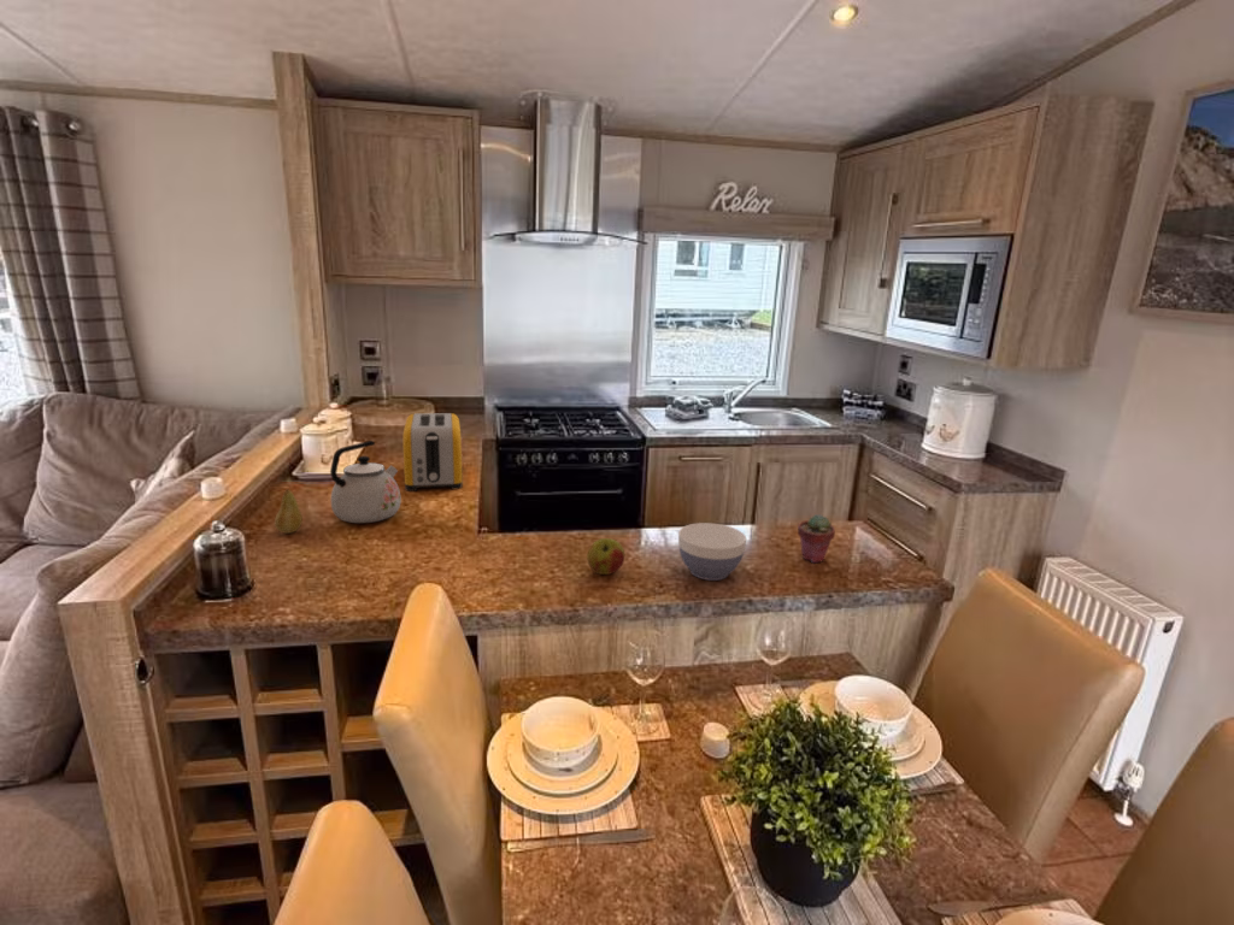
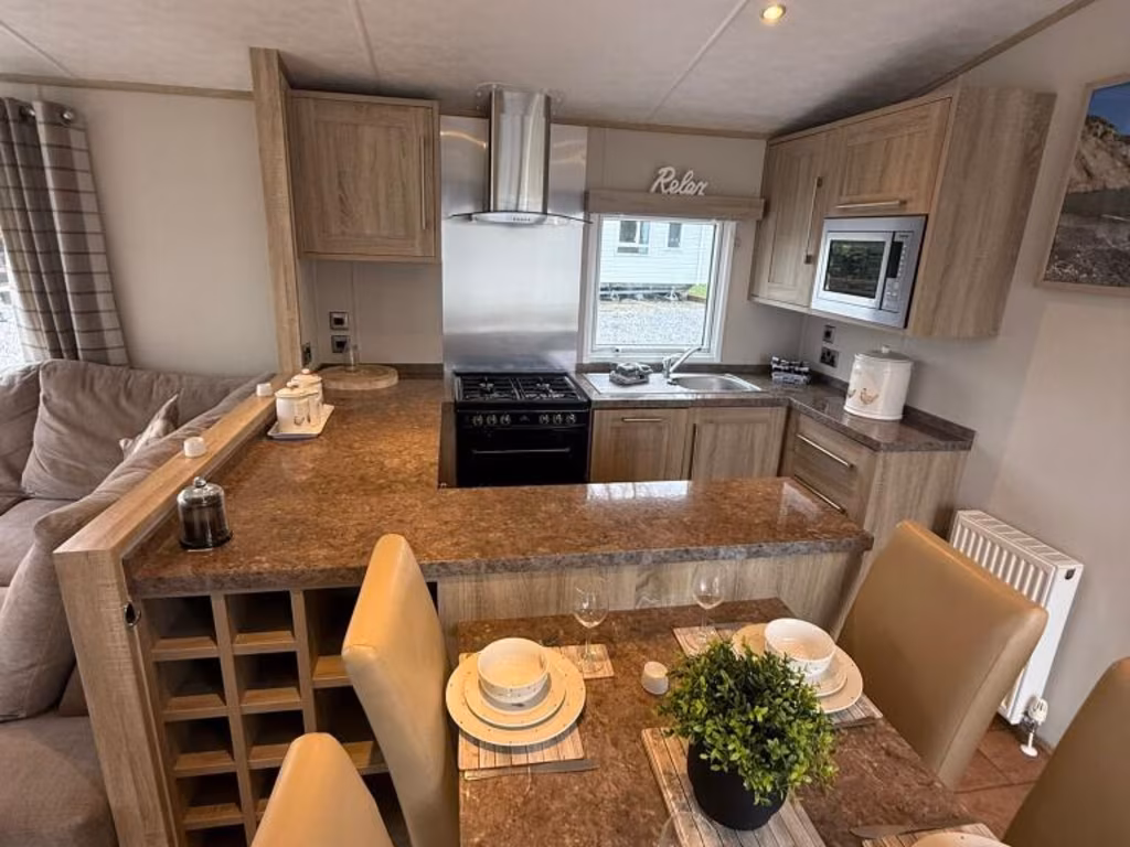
- bowl [677,522,747,582]
- potted succulent [797,513,836,564]
- toaster [402,412,463,493]
- apple [586,537,625,576]
- fruit [274,488,304,535]
- kettle [329,440,402,524]
